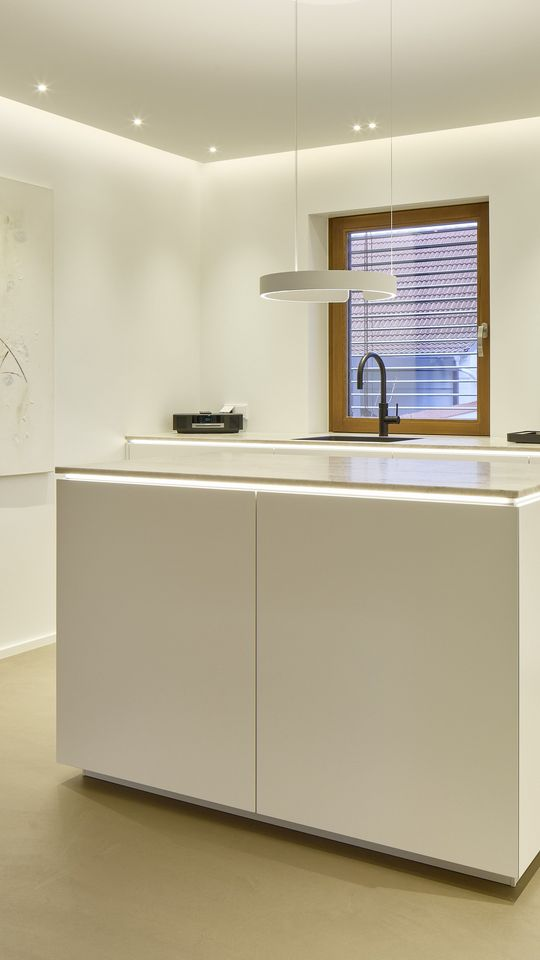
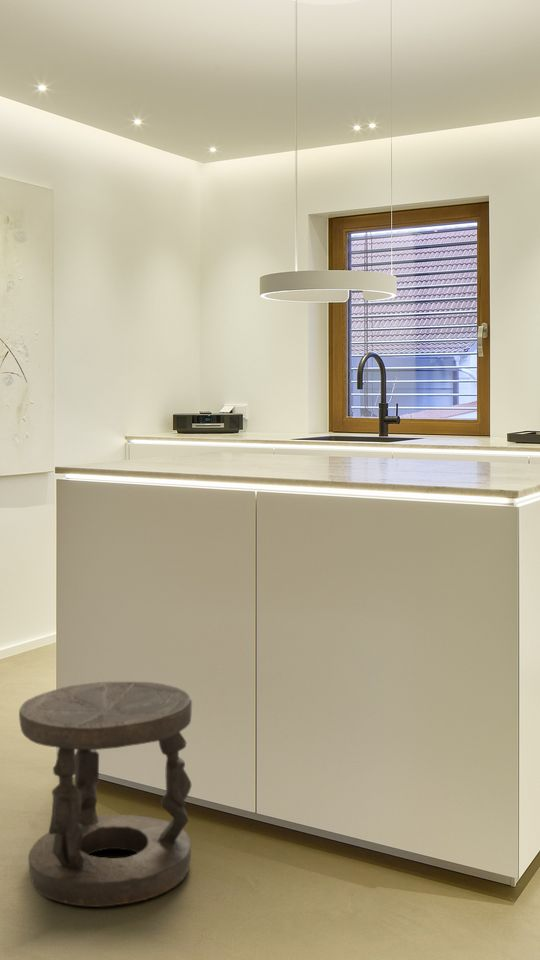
+ stool [18,681,193,908]
